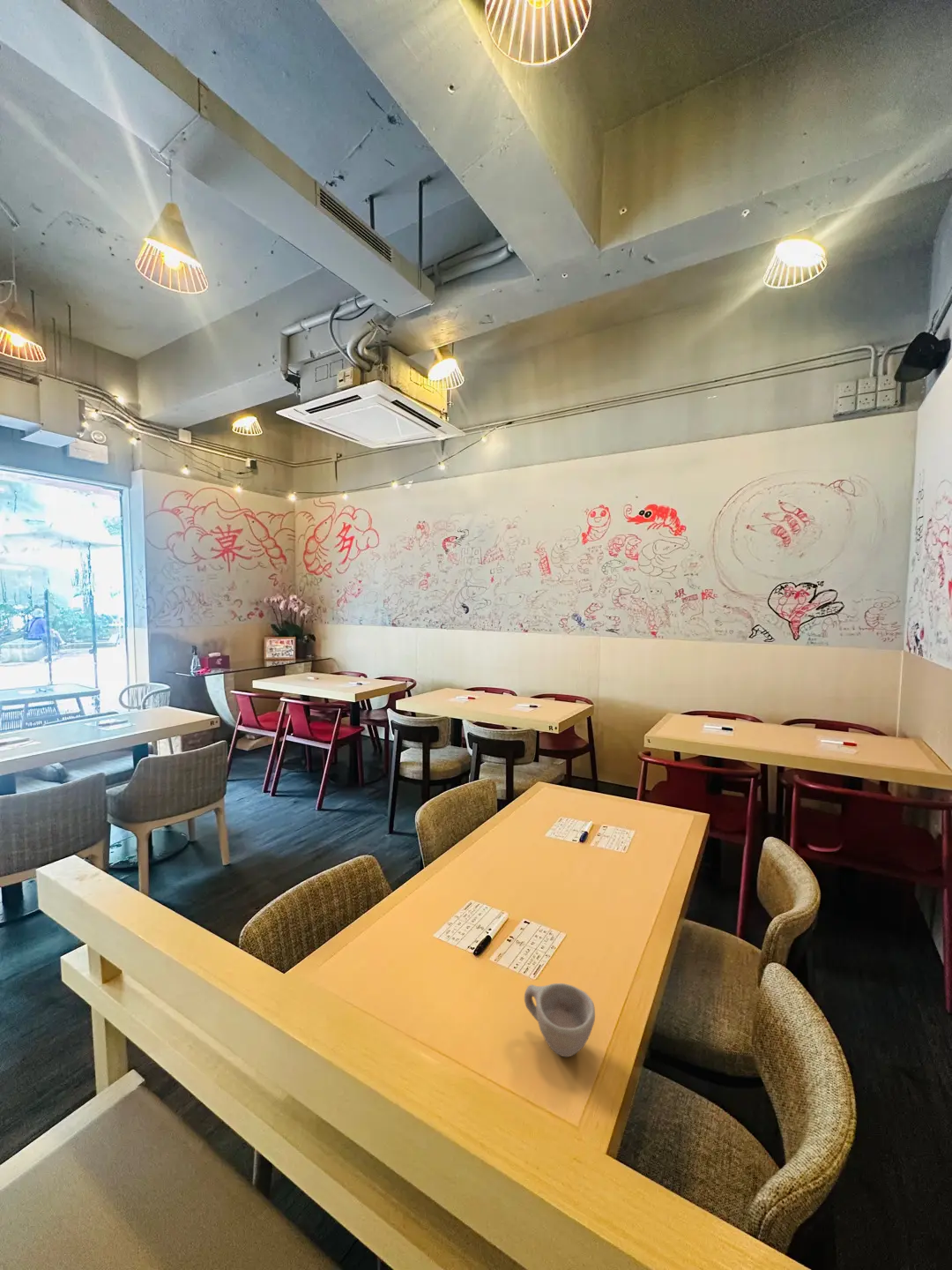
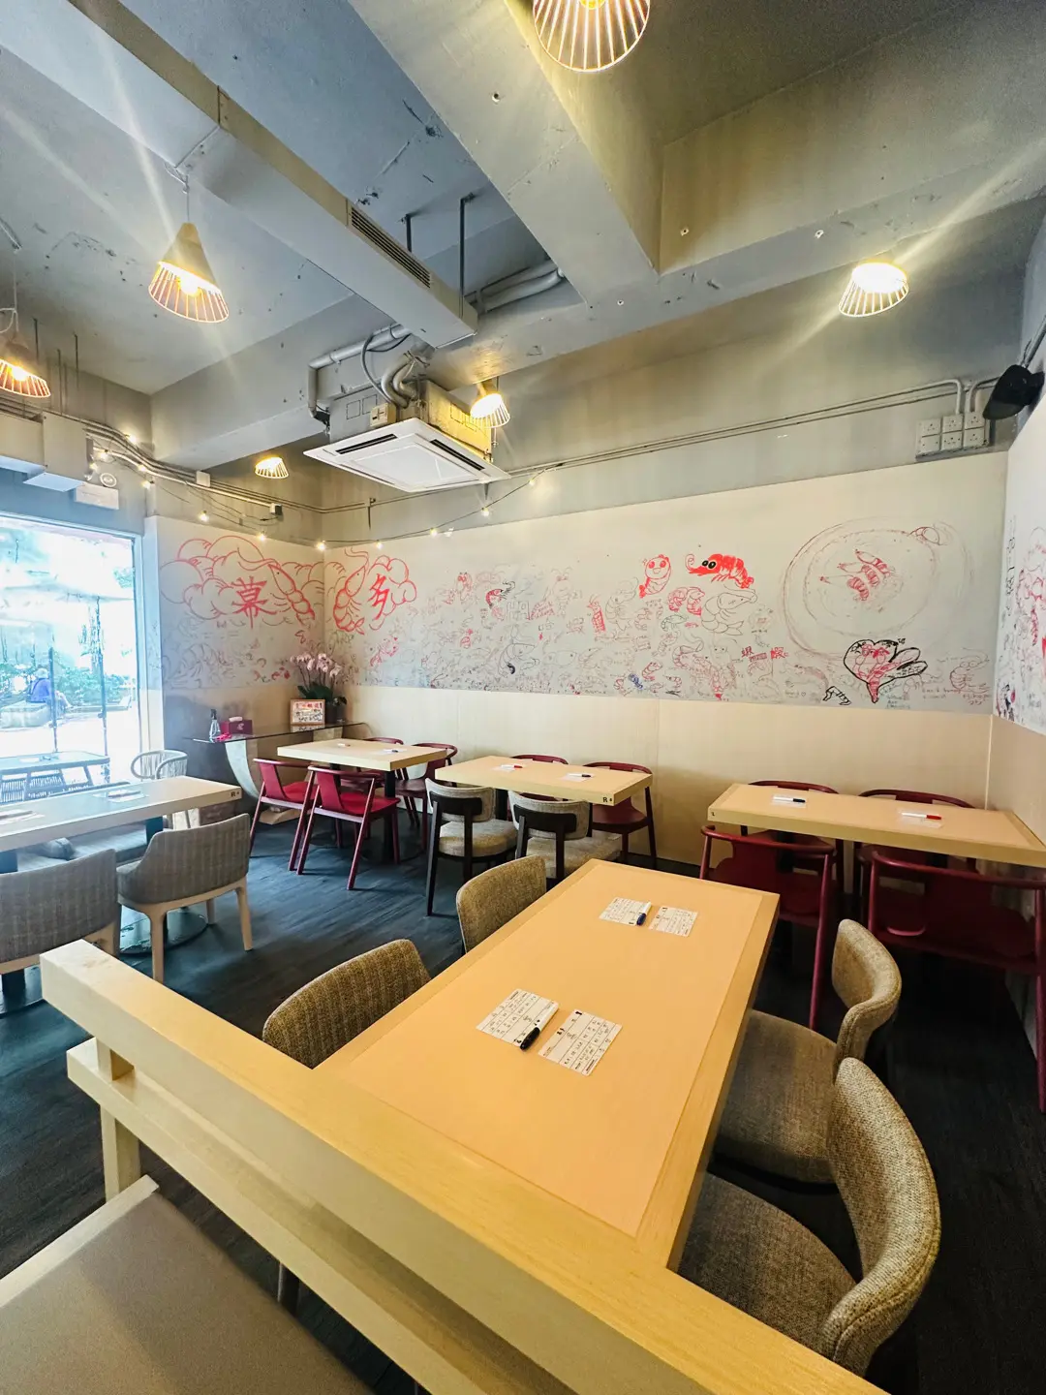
- cup [524,982,596,1057]
